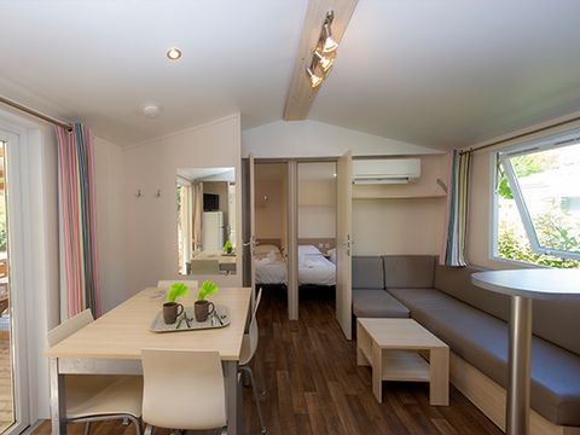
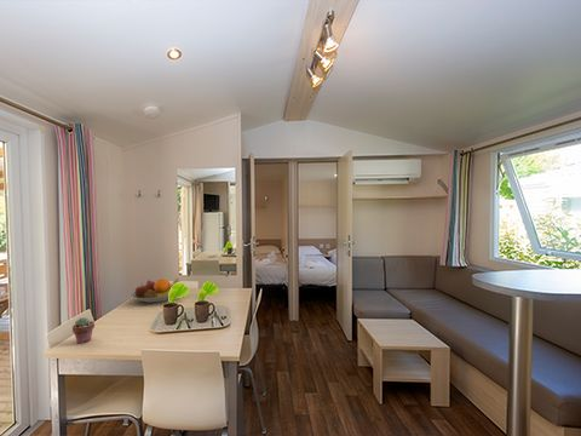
+ potted succulent [71,316,96,345]
+ fruit bowl [128,277,180,304]
